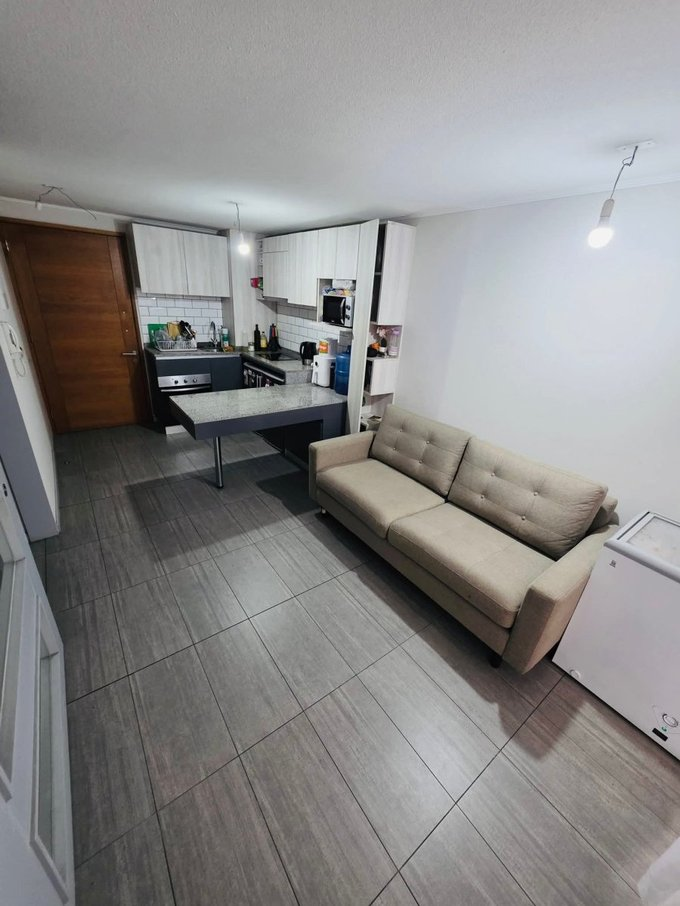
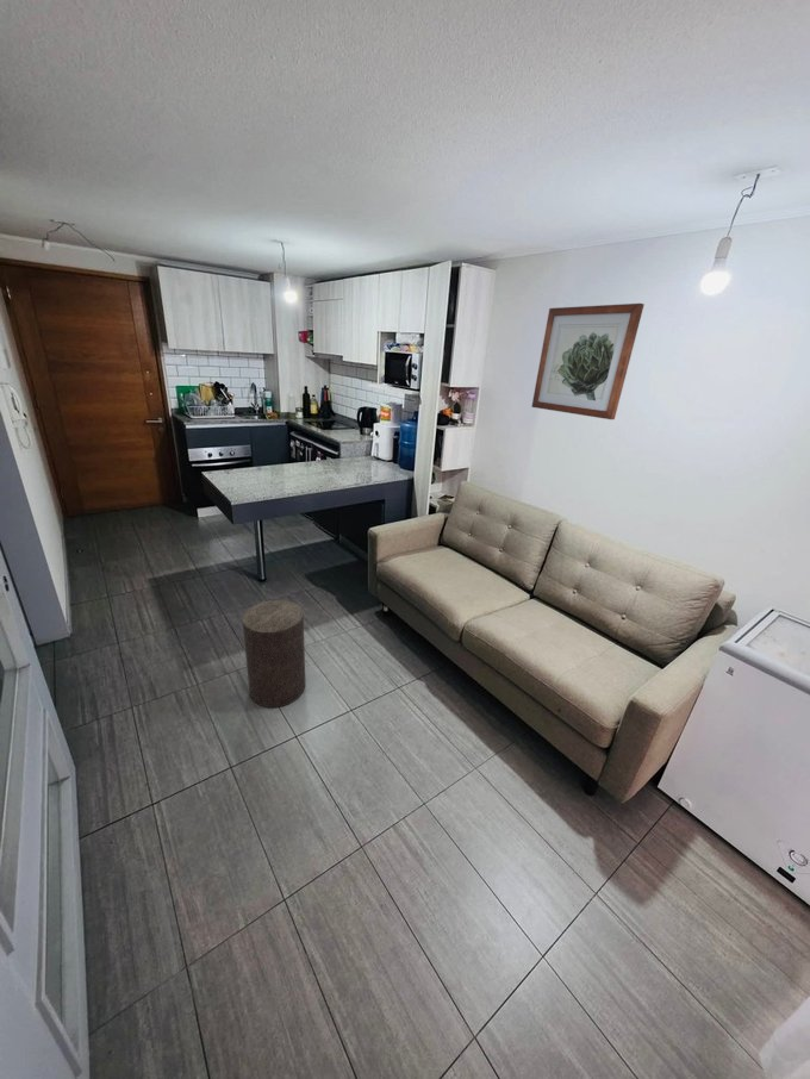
+ wall art [530,303,644,420]
+ stool [242,599,306,709]
